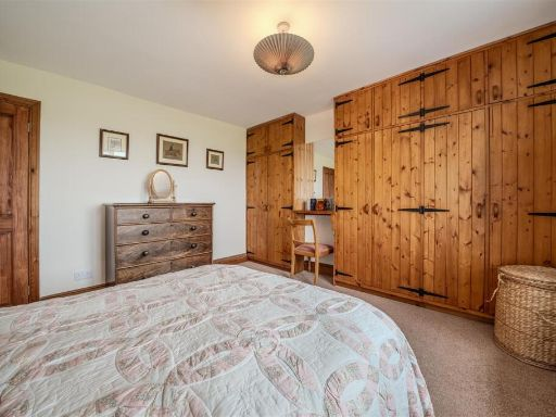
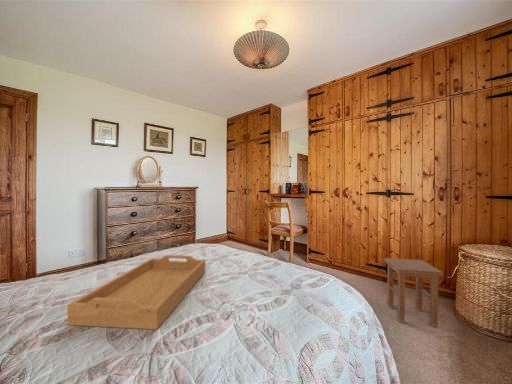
+ serving tray [66,254,206,330]
+ stool [384,257,443,328]
